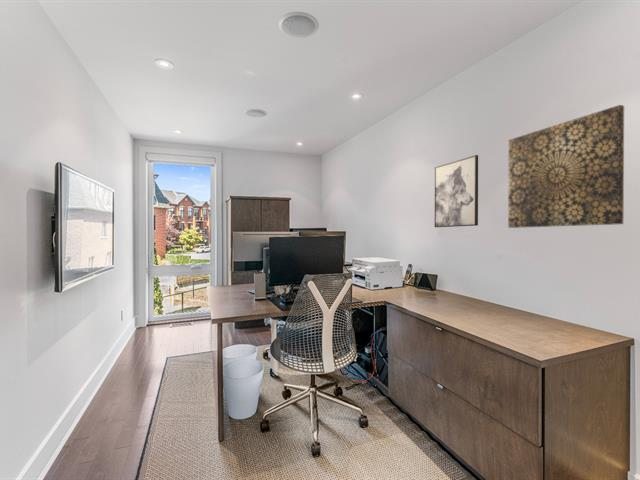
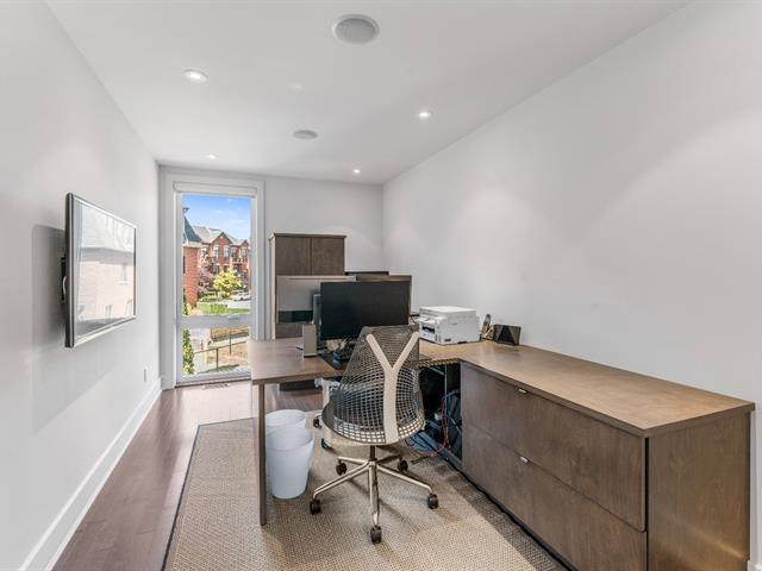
- wall art [434,154,479,228]
- wall art [507,104,625,229]
